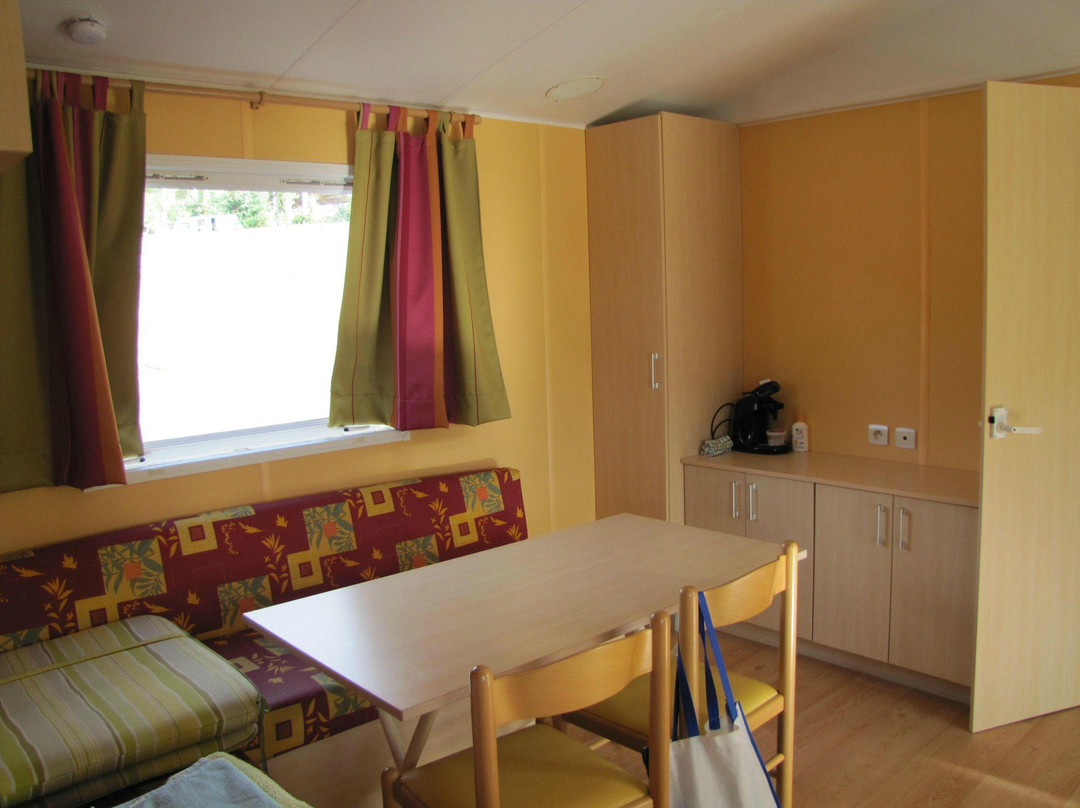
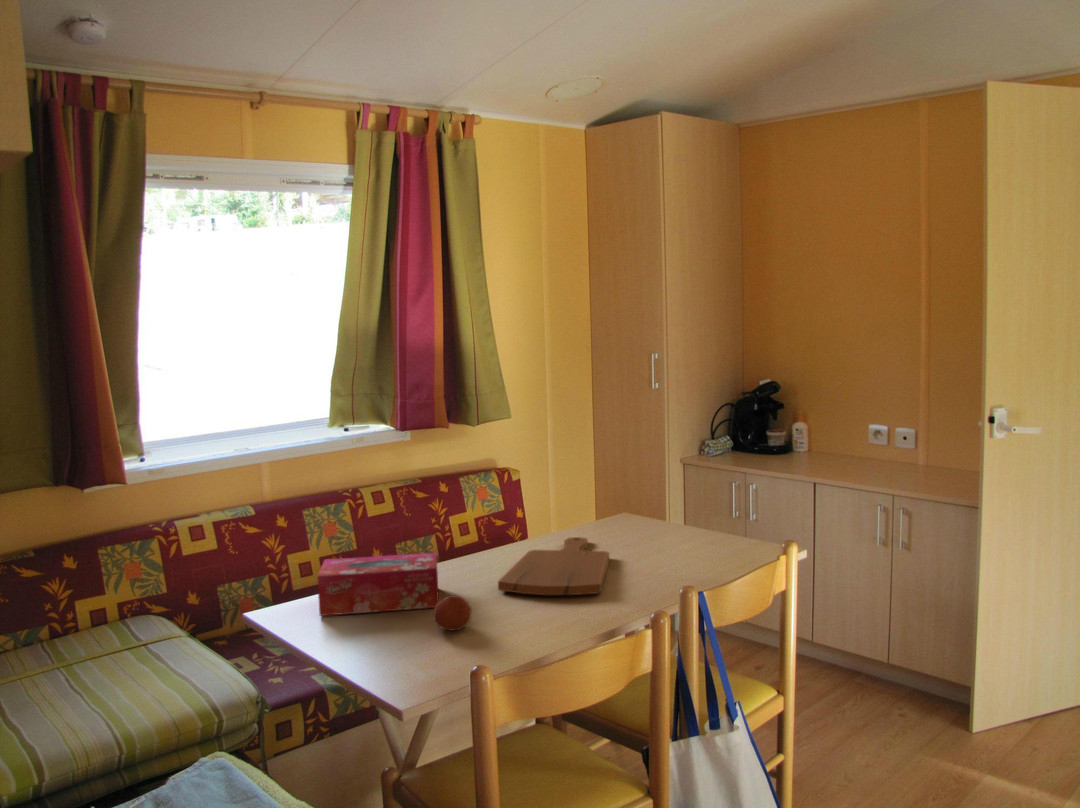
+ fruit [432,594,473,632]
+ cutting board [497,536,610,596]
+ tissue box [316,551,440,617]
